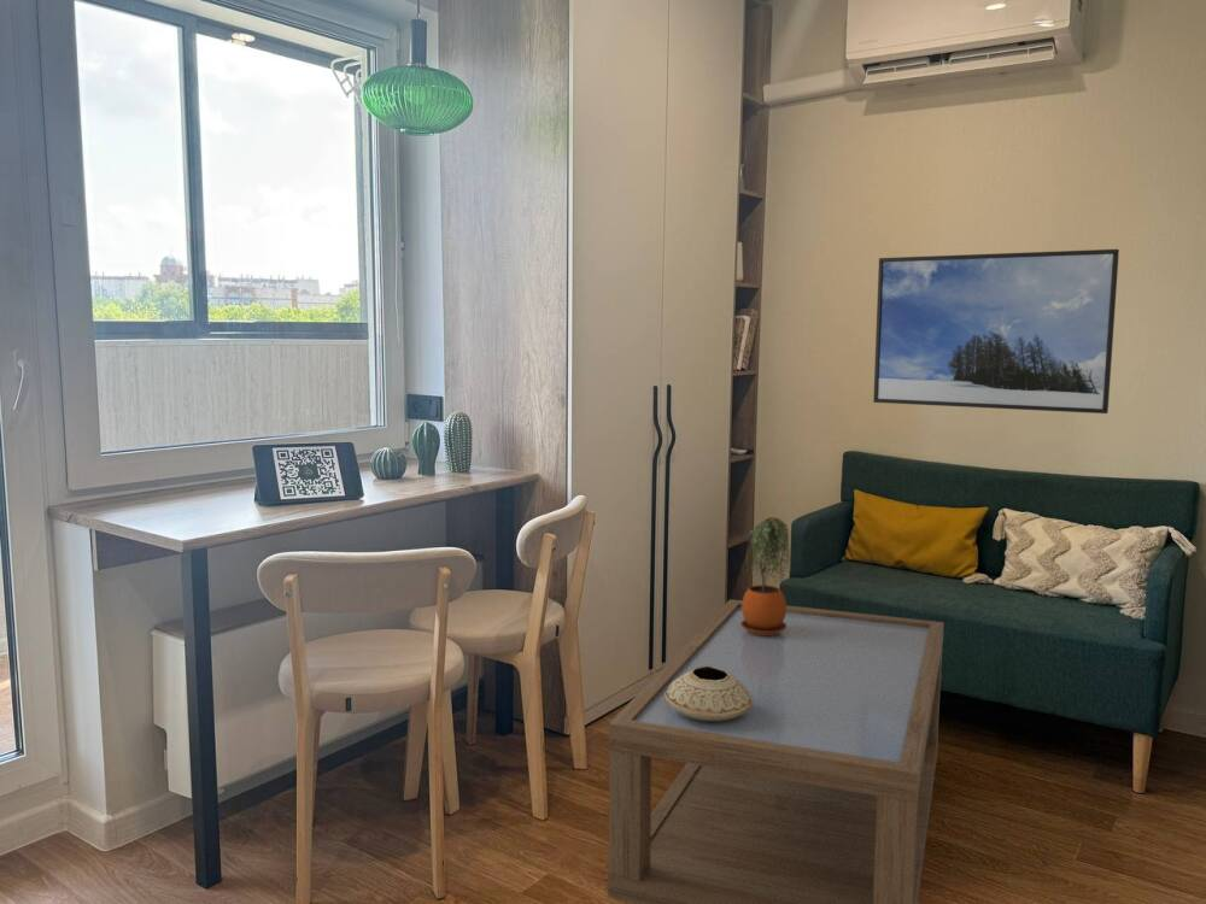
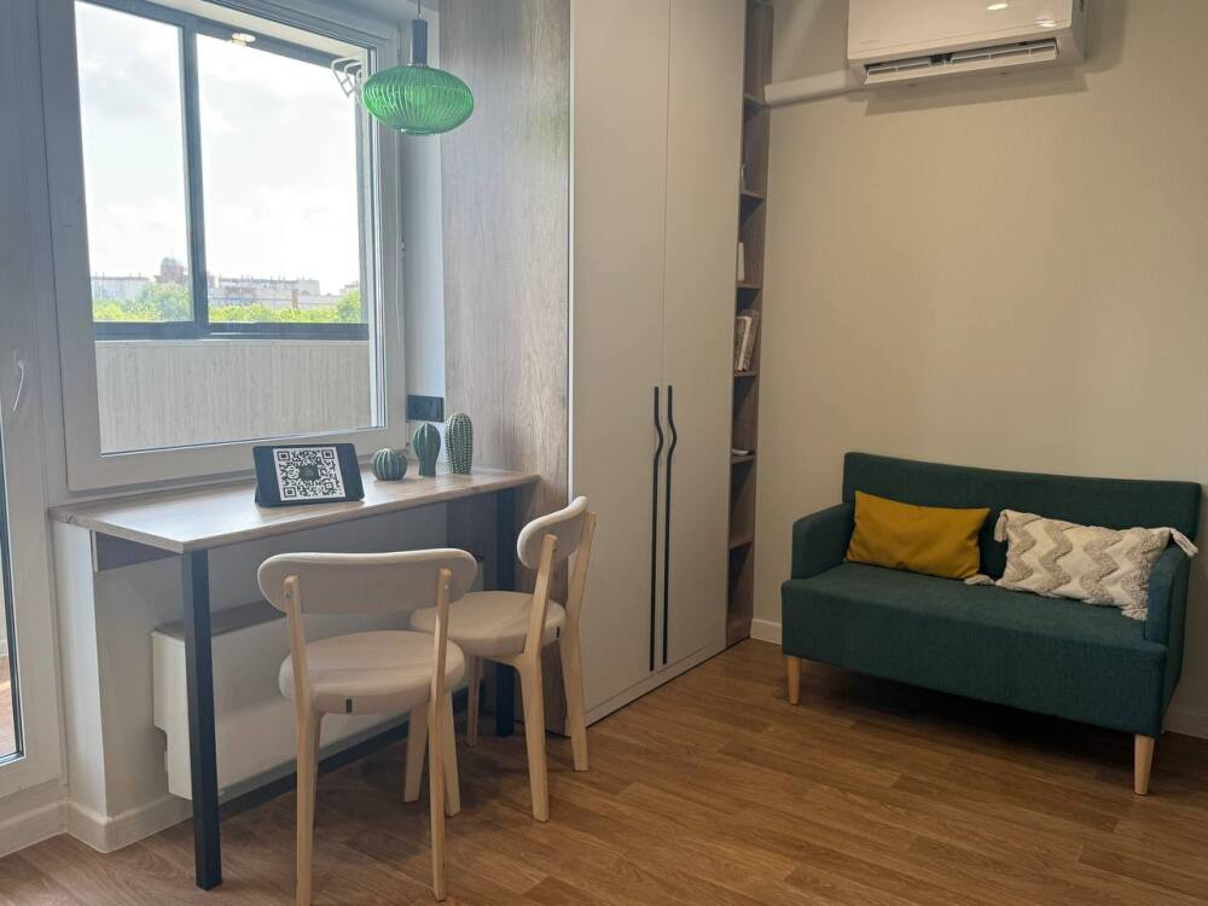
- potted plant [740,517,792,635]
- ceramic bowl [665,665,753,721]
- coffee table [607,598,946,904]
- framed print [872,248,1120,415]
